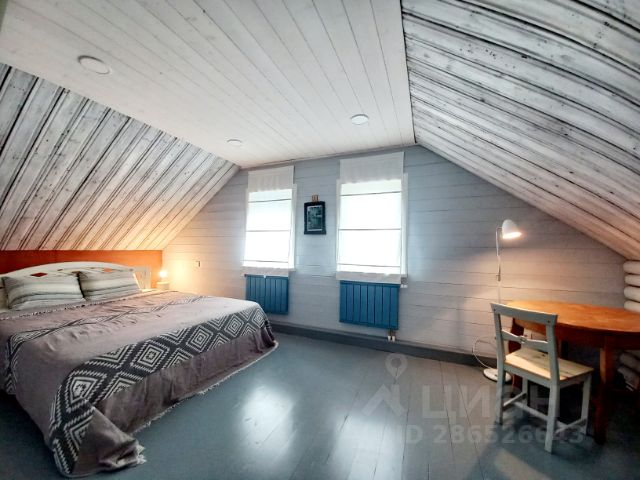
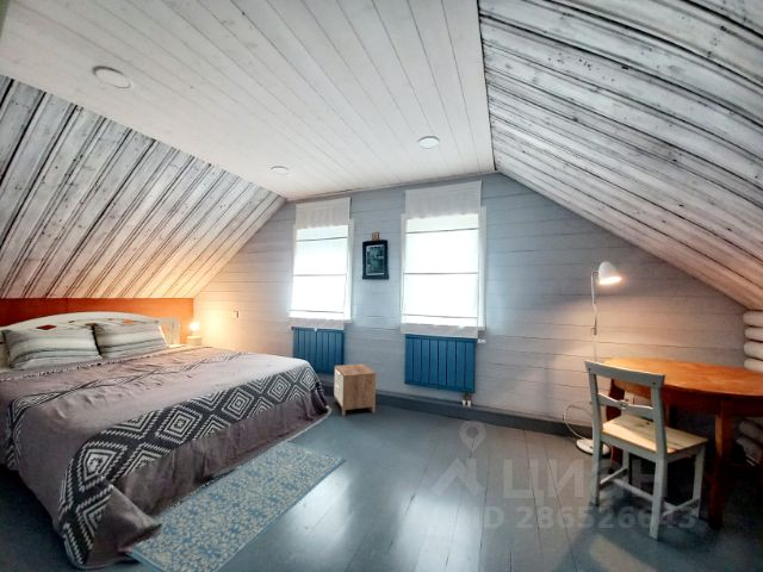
+ rug [125,440,347,572]
+ nightstand [333,362,377,417]
